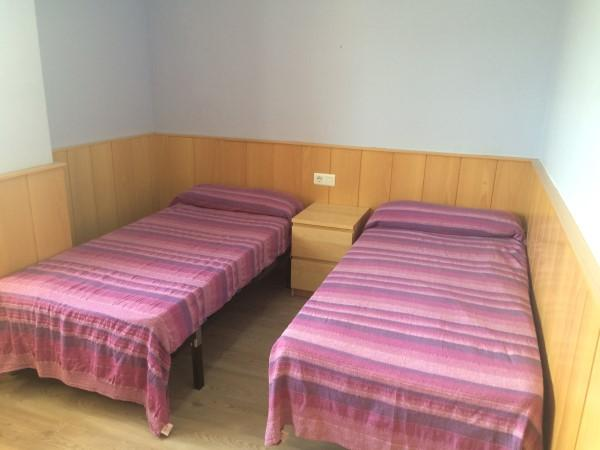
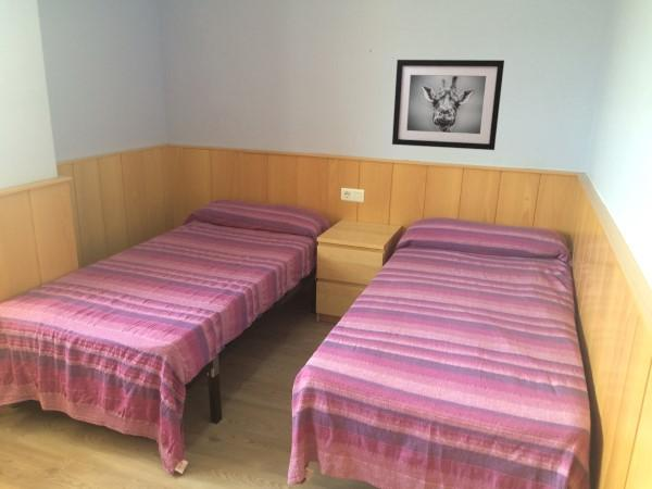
+ wall art [391,59,505,151]
